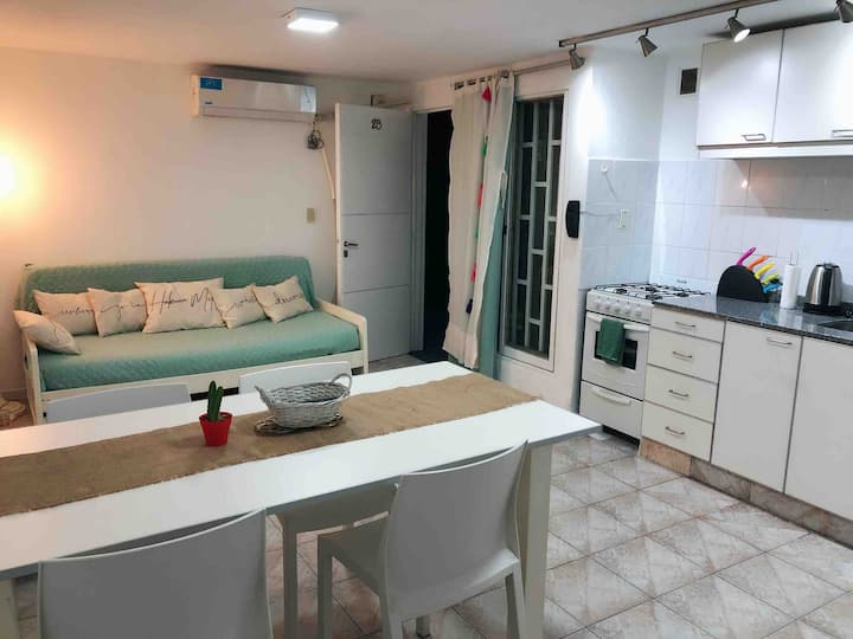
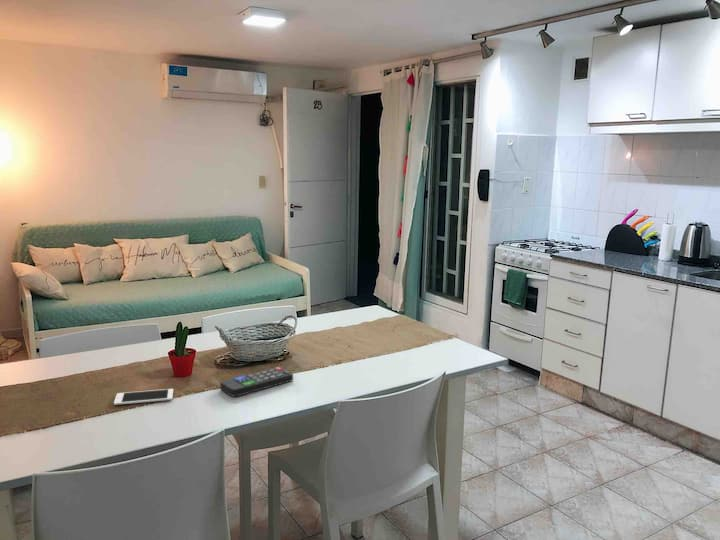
+ remote control [219,366,294,398]
+ cell phone [113,388,174,406]
